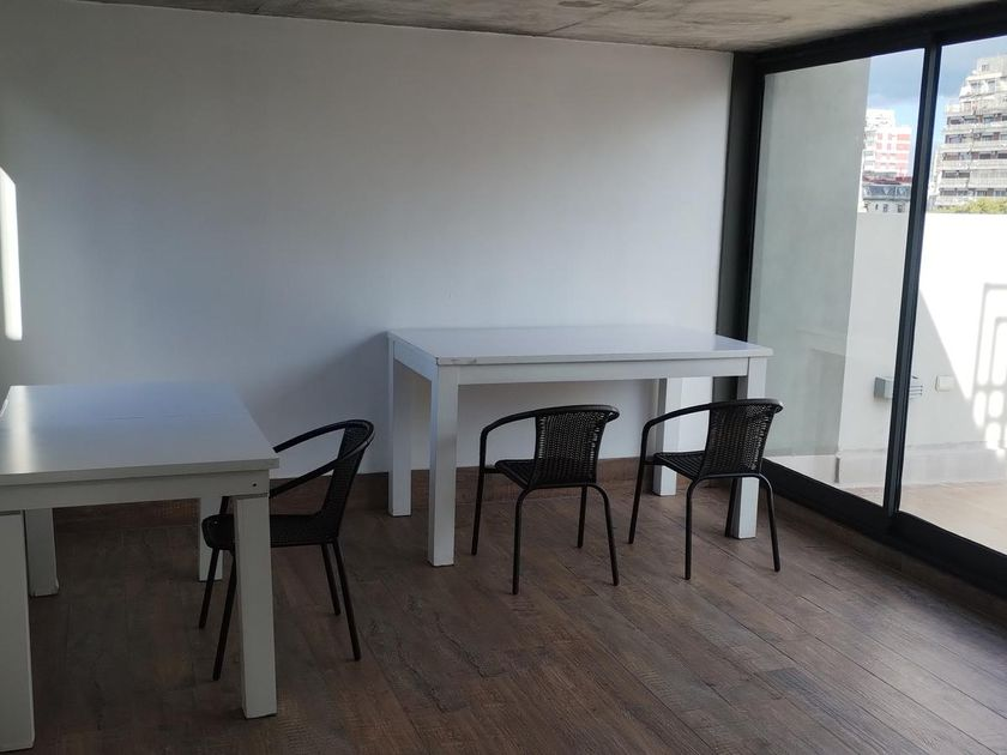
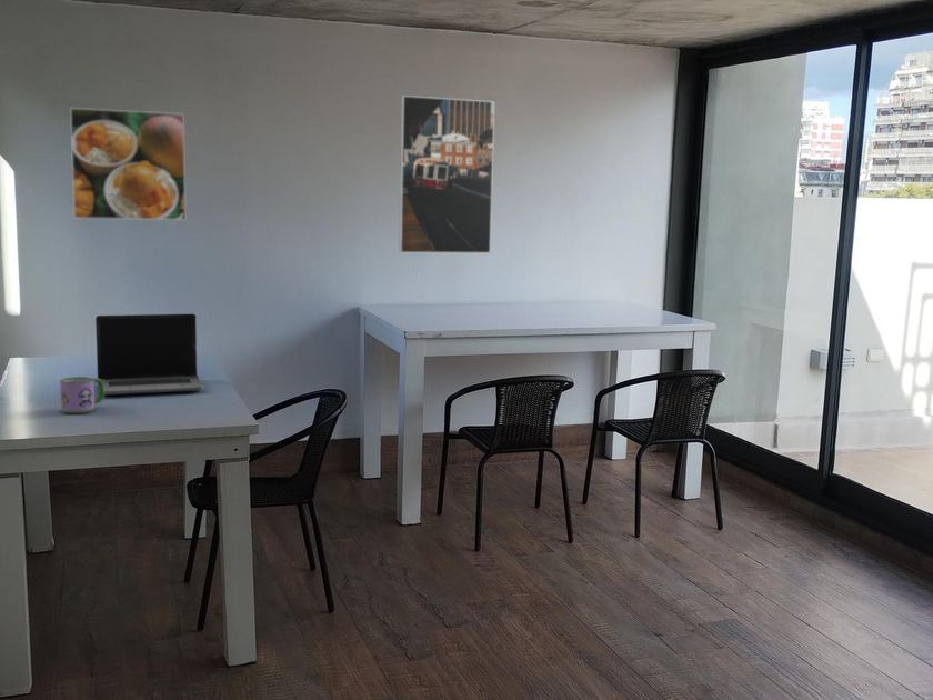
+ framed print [69,107,187,221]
+ laptop computer [94,313,205,396]
+ mug [59,376,106,414]
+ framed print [398,94,495,254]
